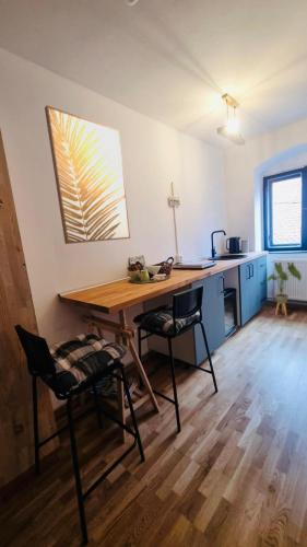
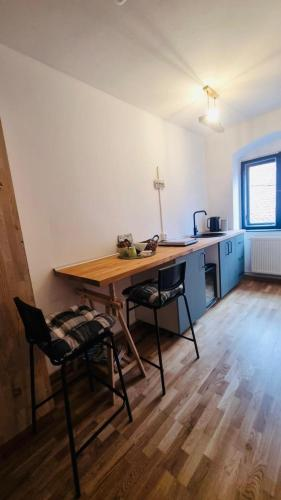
- wall art [44,104,131,245]
- house plant [265,261,303,317]
